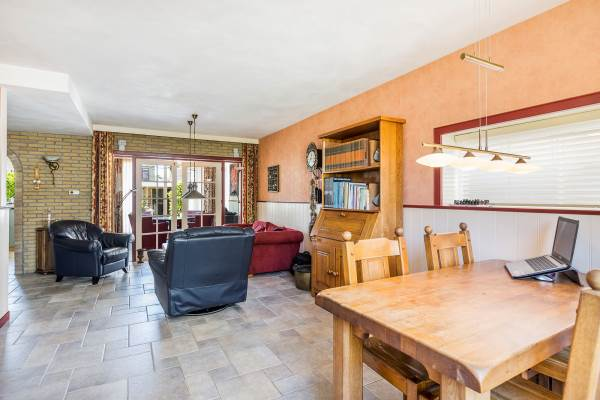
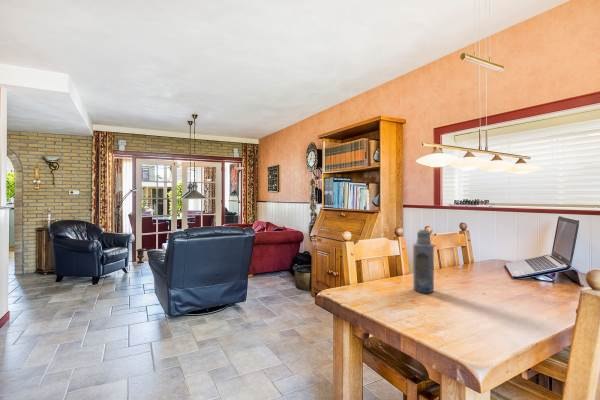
+ bottle [412,229,435,294]
